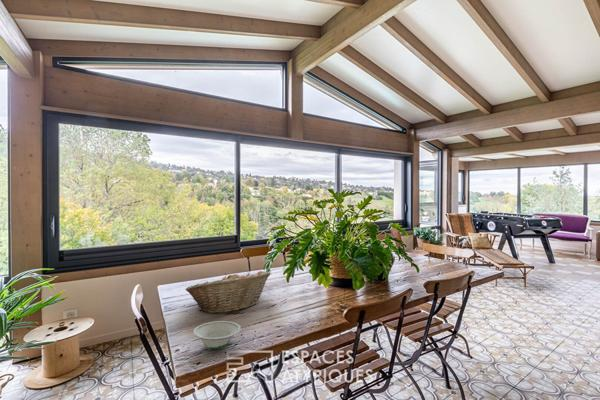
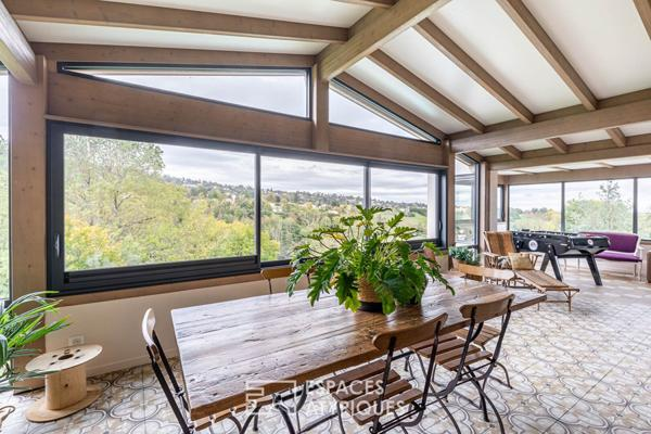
- fruit basket [184,270,272,314]
- bowl [192,320,242,350]
